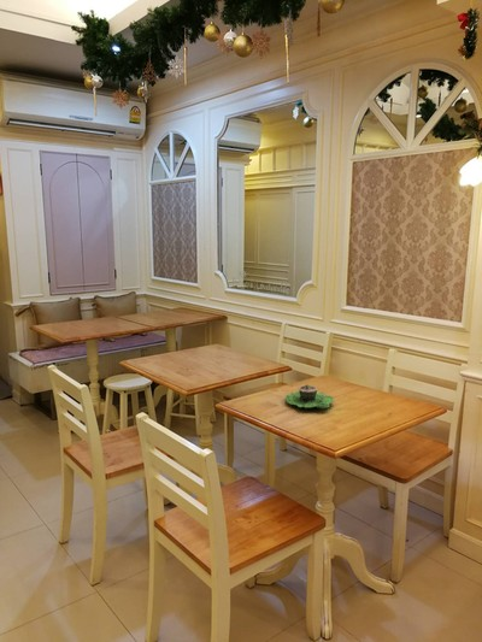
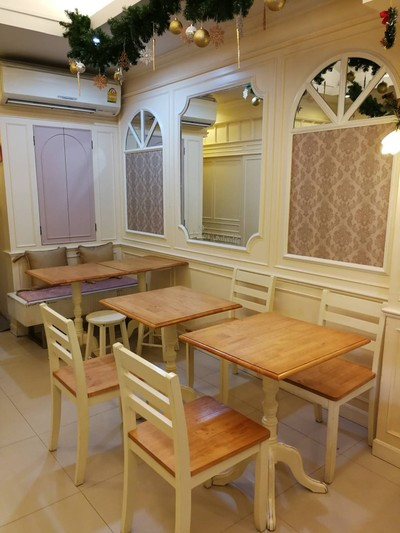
- succulent planter [284,383,335,410]
